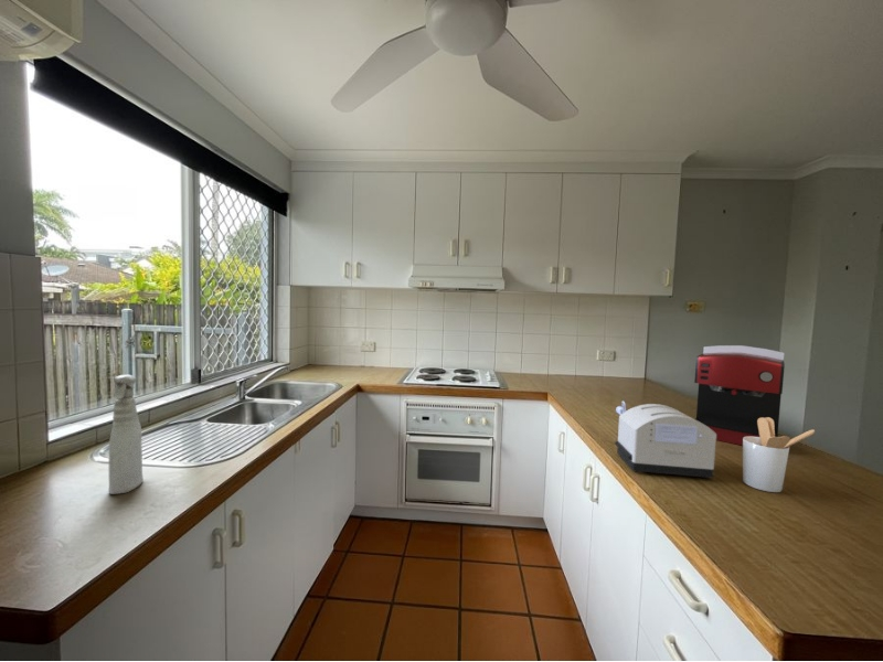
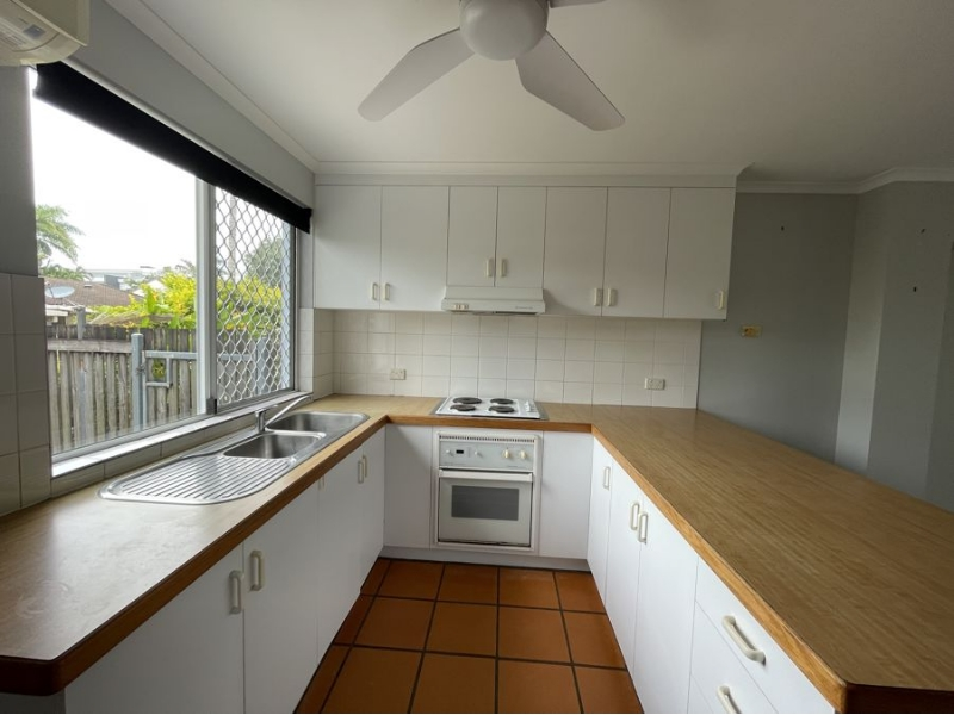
- coffee maker [693,344,786,447]
- toaster [614,399,717,480]
- spray bottle [108,374,143,495]
- utensil holder [742,417,816,493]
